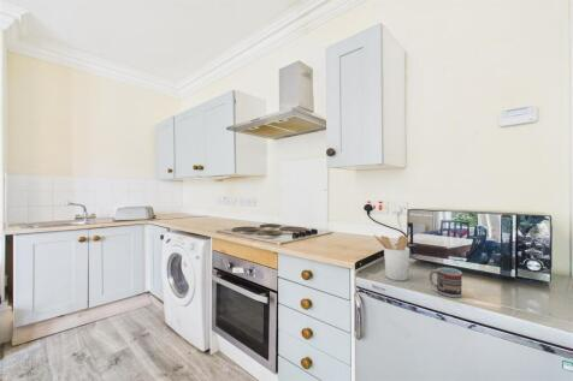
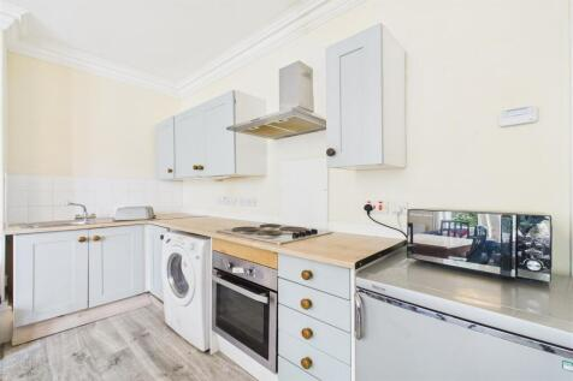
- utensil holder [373,233,410,281]
- cup [429,267,463,299]
